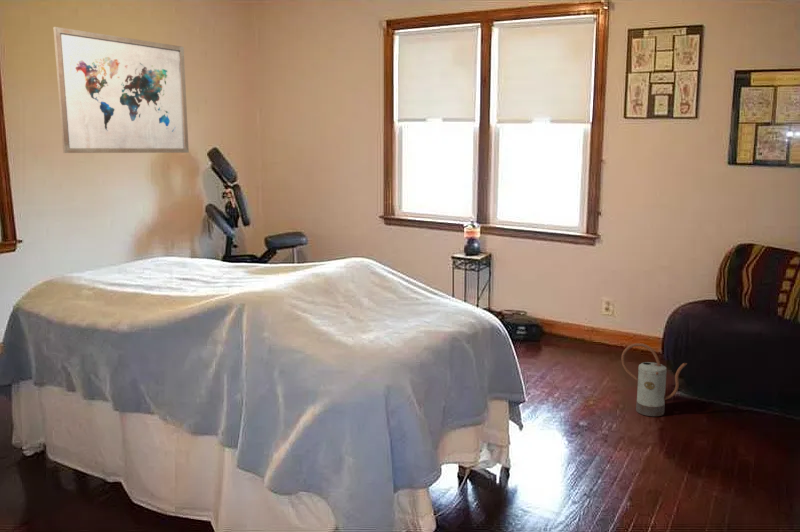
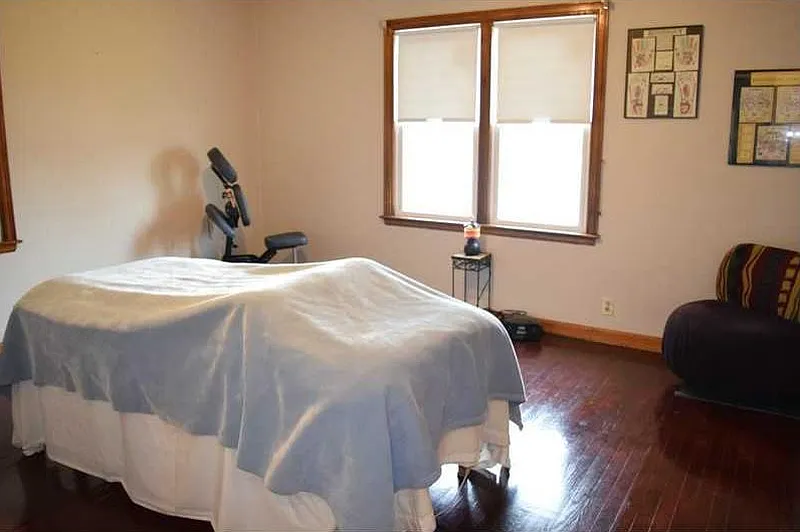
- wall art [52,26,190,154]
- watering can [620,342,688,417]
